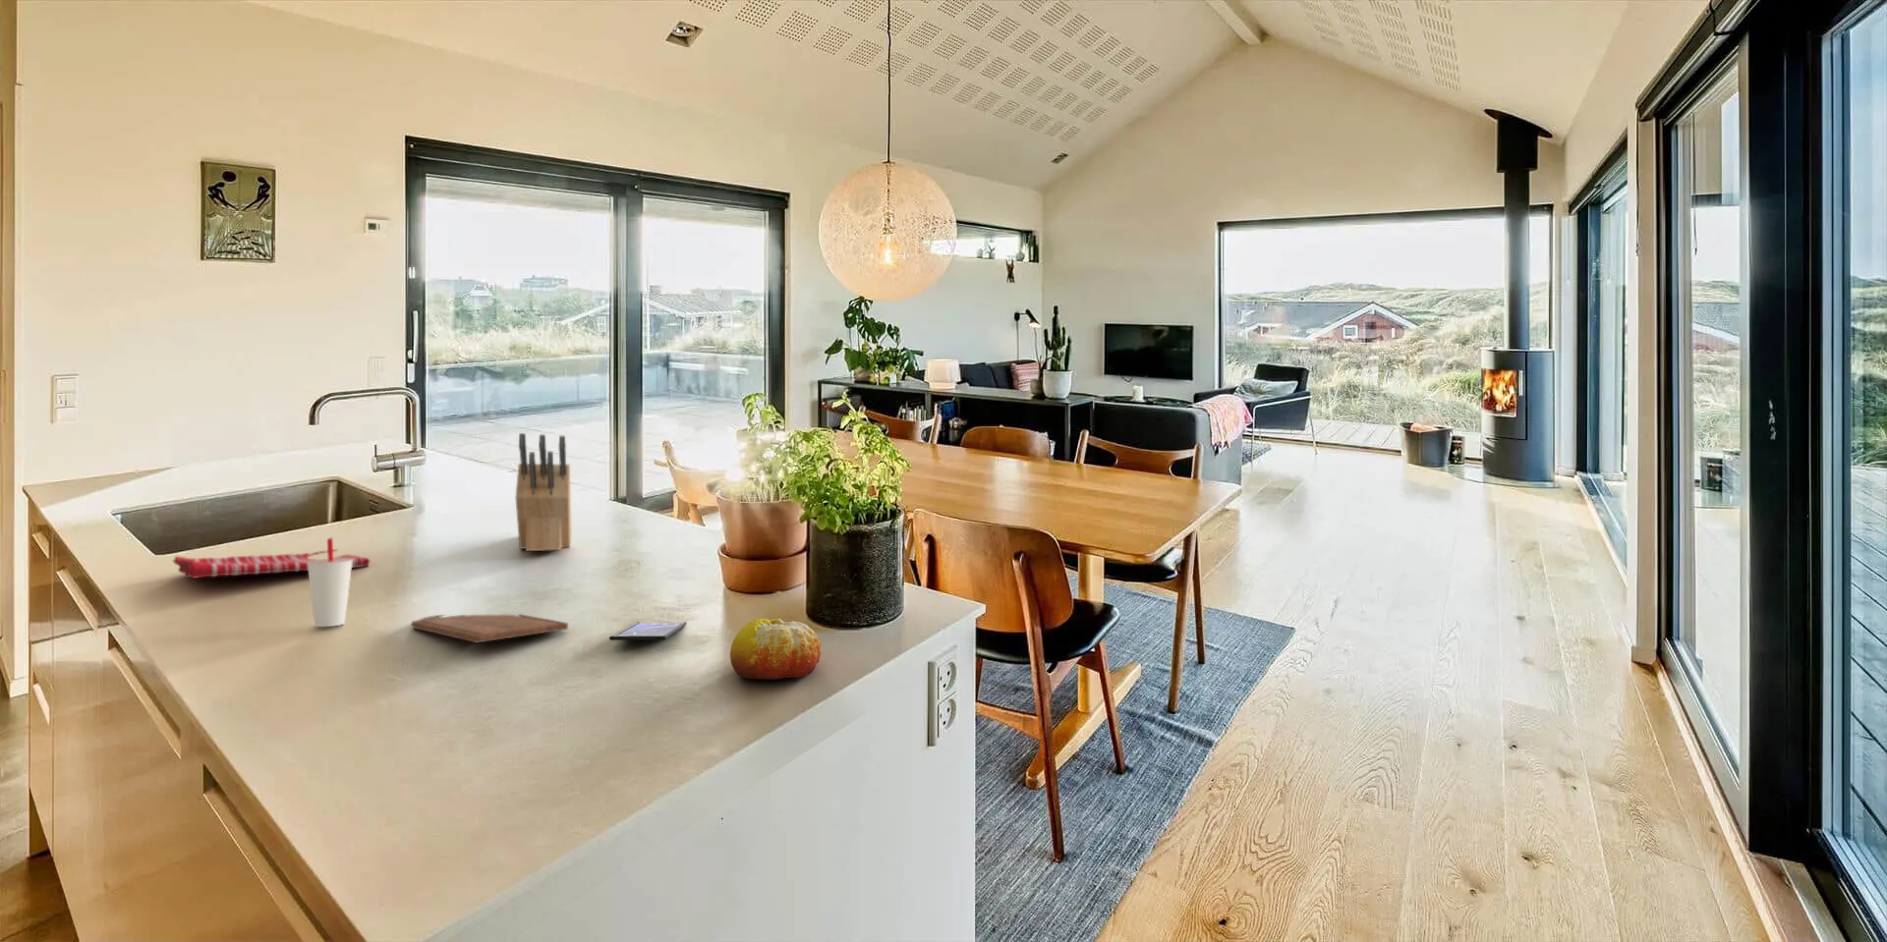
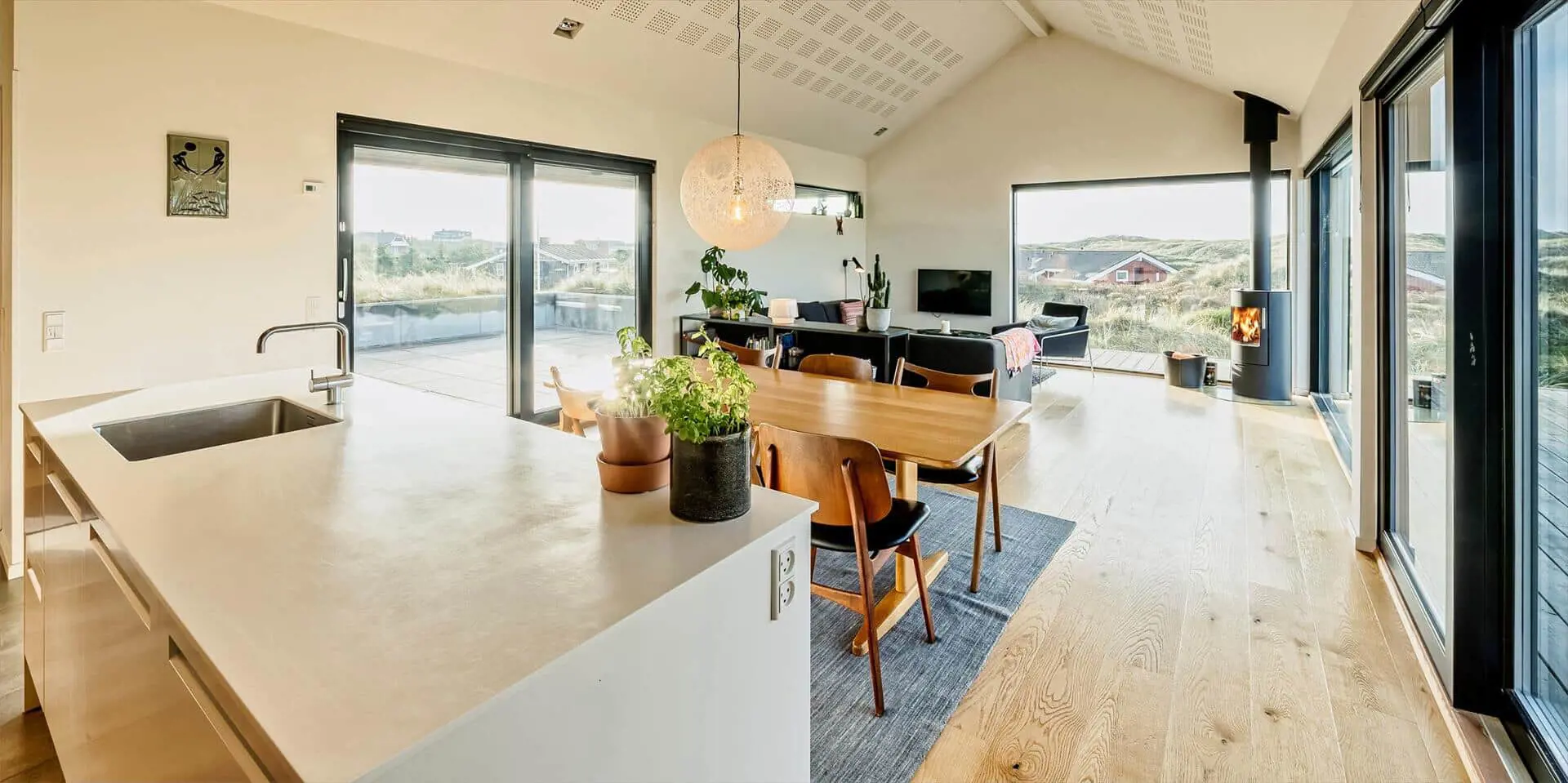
- knife block [515,432,573,552]
- fruit [729,618,823,681]
- dish towel [172,549,371,580]
- cup [307,538,353,628]
- smartphone [609,621,687,641]
- cutting board [410,614,569,644]
